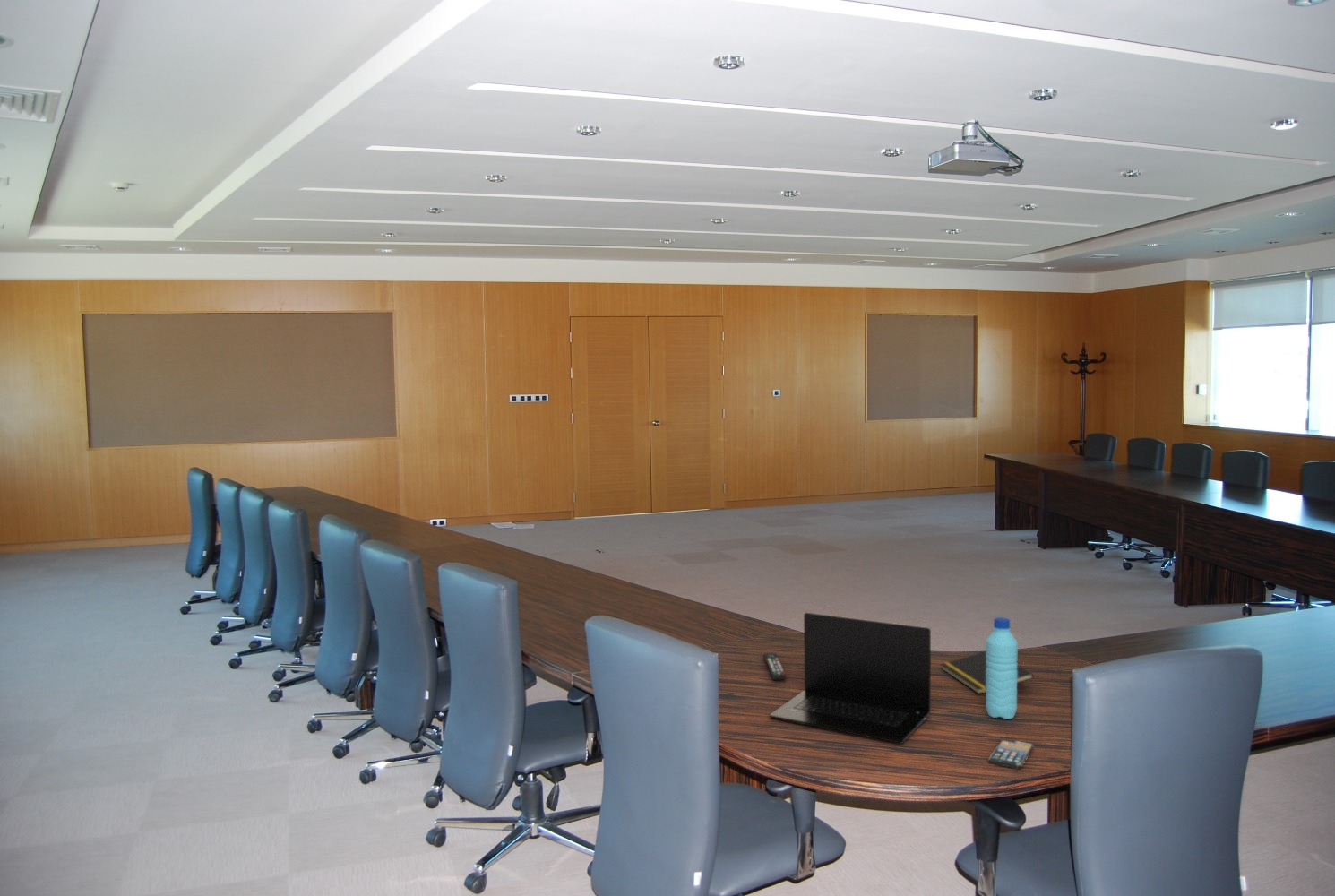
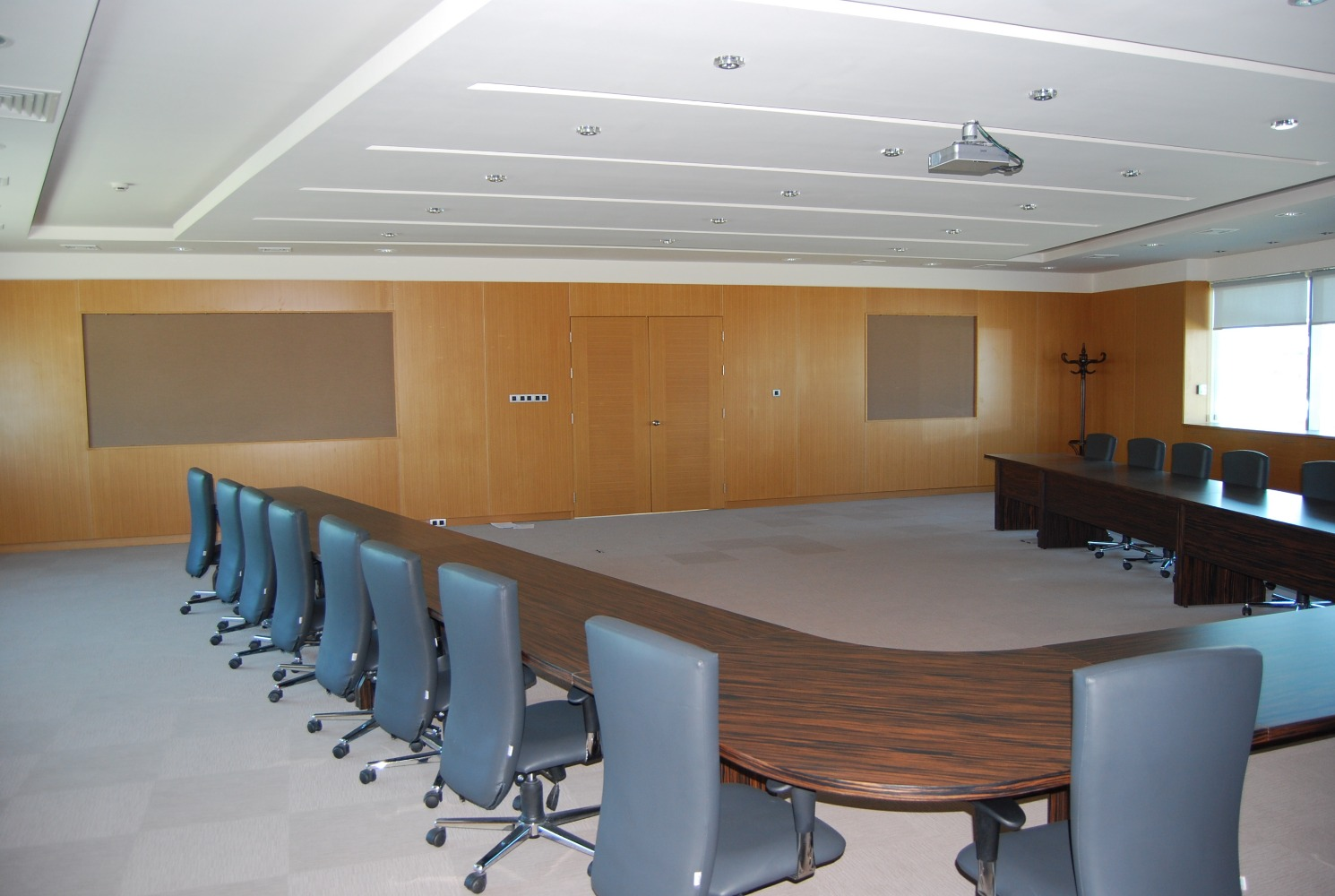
- remote control [762,652,788,680]
- notepad [939,650,1035,694]
- water bottle [985,616,1019,720]
- smartphone [986,738,1035,770]
- laptop [769,612,932,744]
